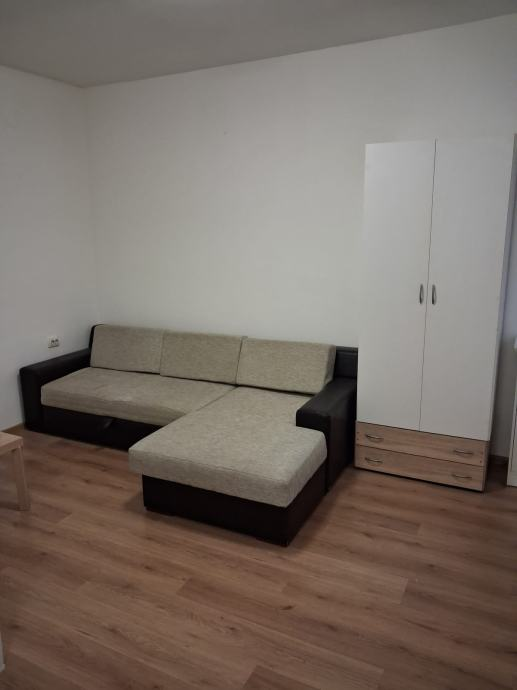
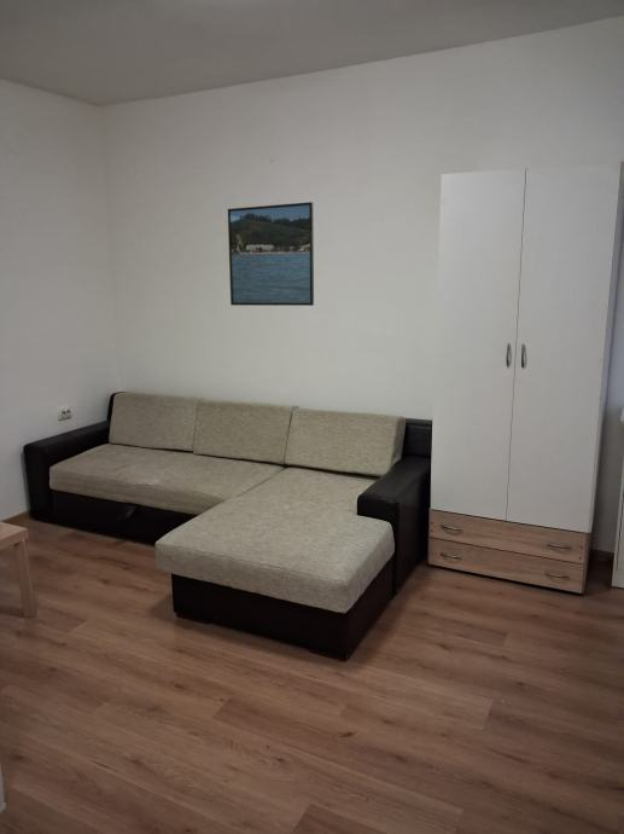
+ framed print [227,201,315,307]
